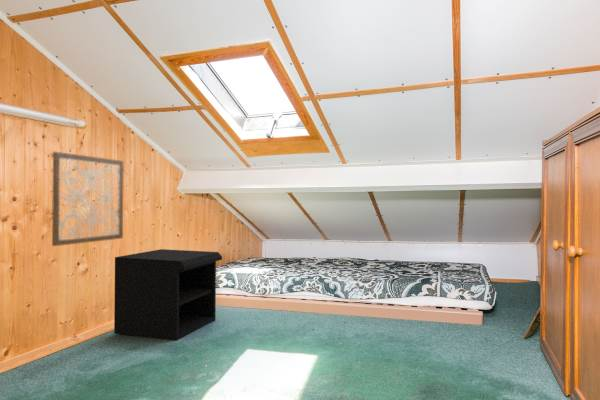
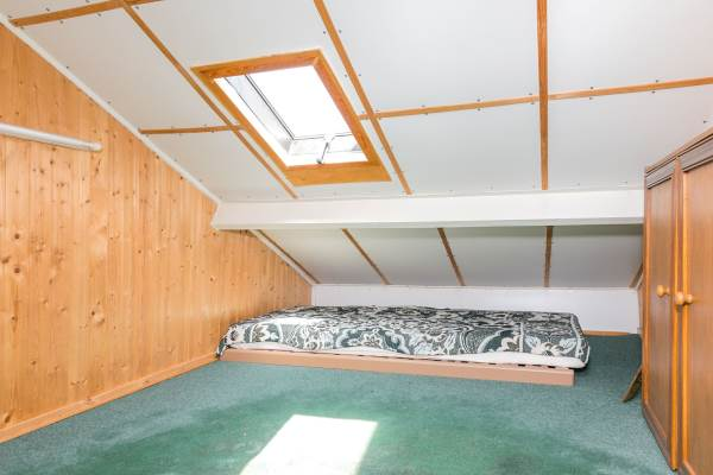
- nightstand [113,248,223,342]
- wall art [51,151,124,247]
